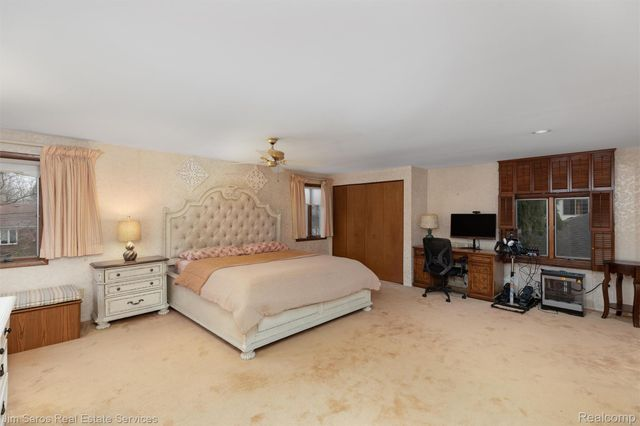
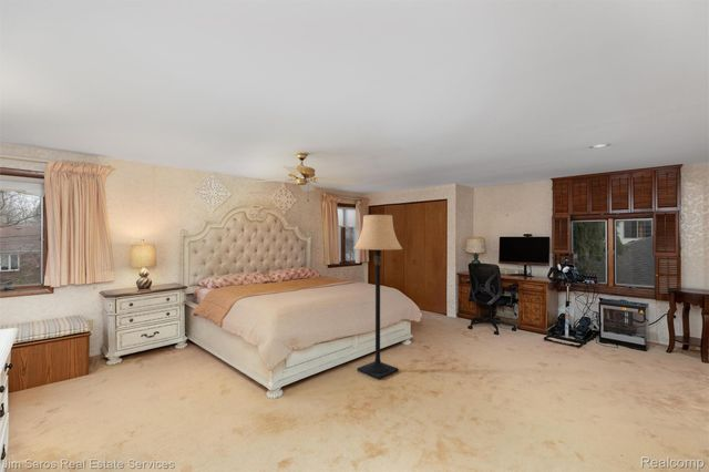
+ lamp [352,214,403,380]
